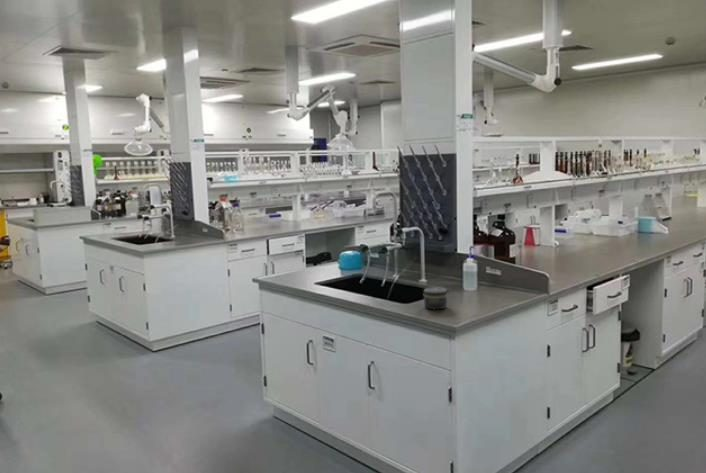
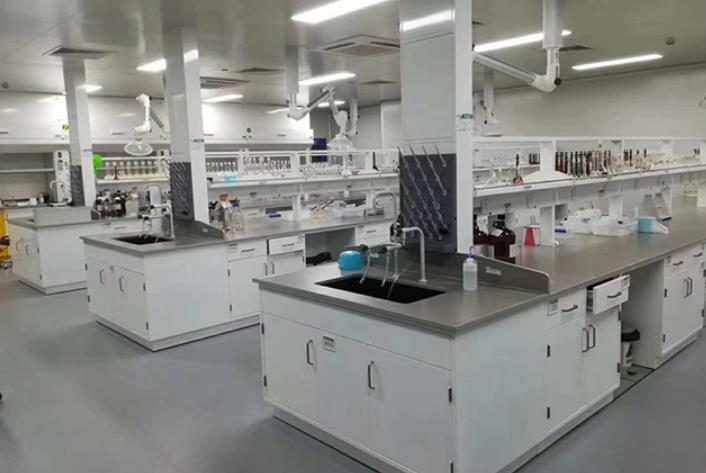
- jar [423,286,448,311]
